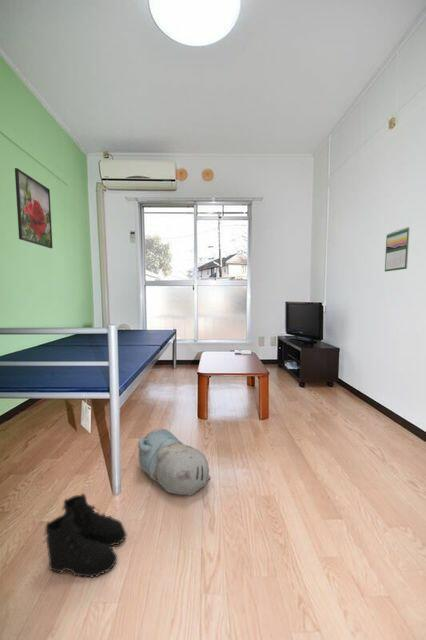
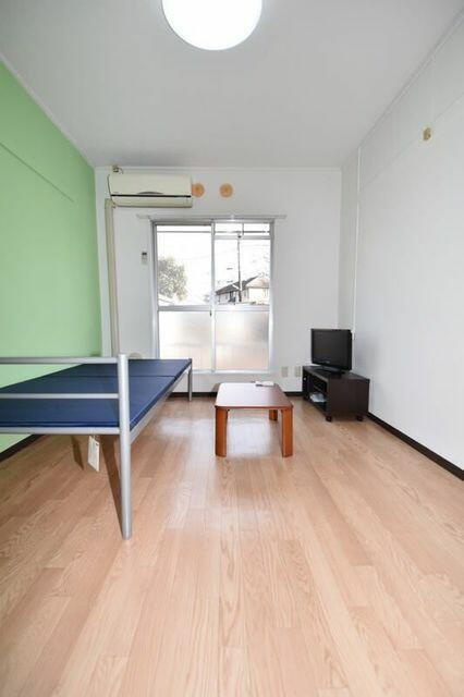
- plush toy [137,428,212,497]
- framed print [14,167,54,249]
- calendar [384,226,410,273]
- boots [43,492,127,579]
